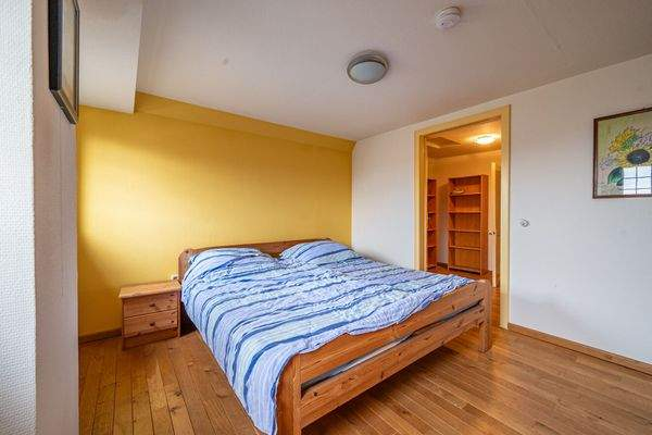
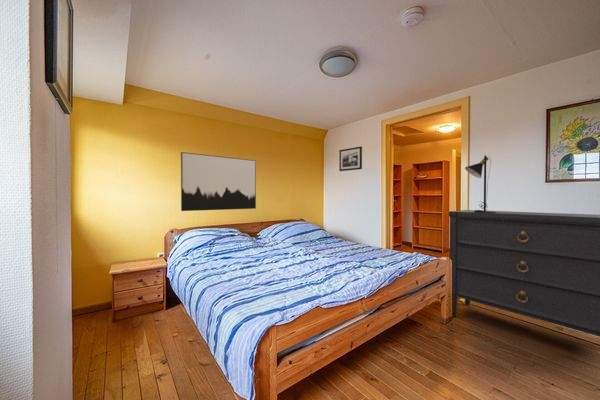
+ picture frame [338,145,363,172]
+ wall art [180,151,257,212]
+ table lamp [464,155,496,213]
+ dresser [448,209,600,337]
